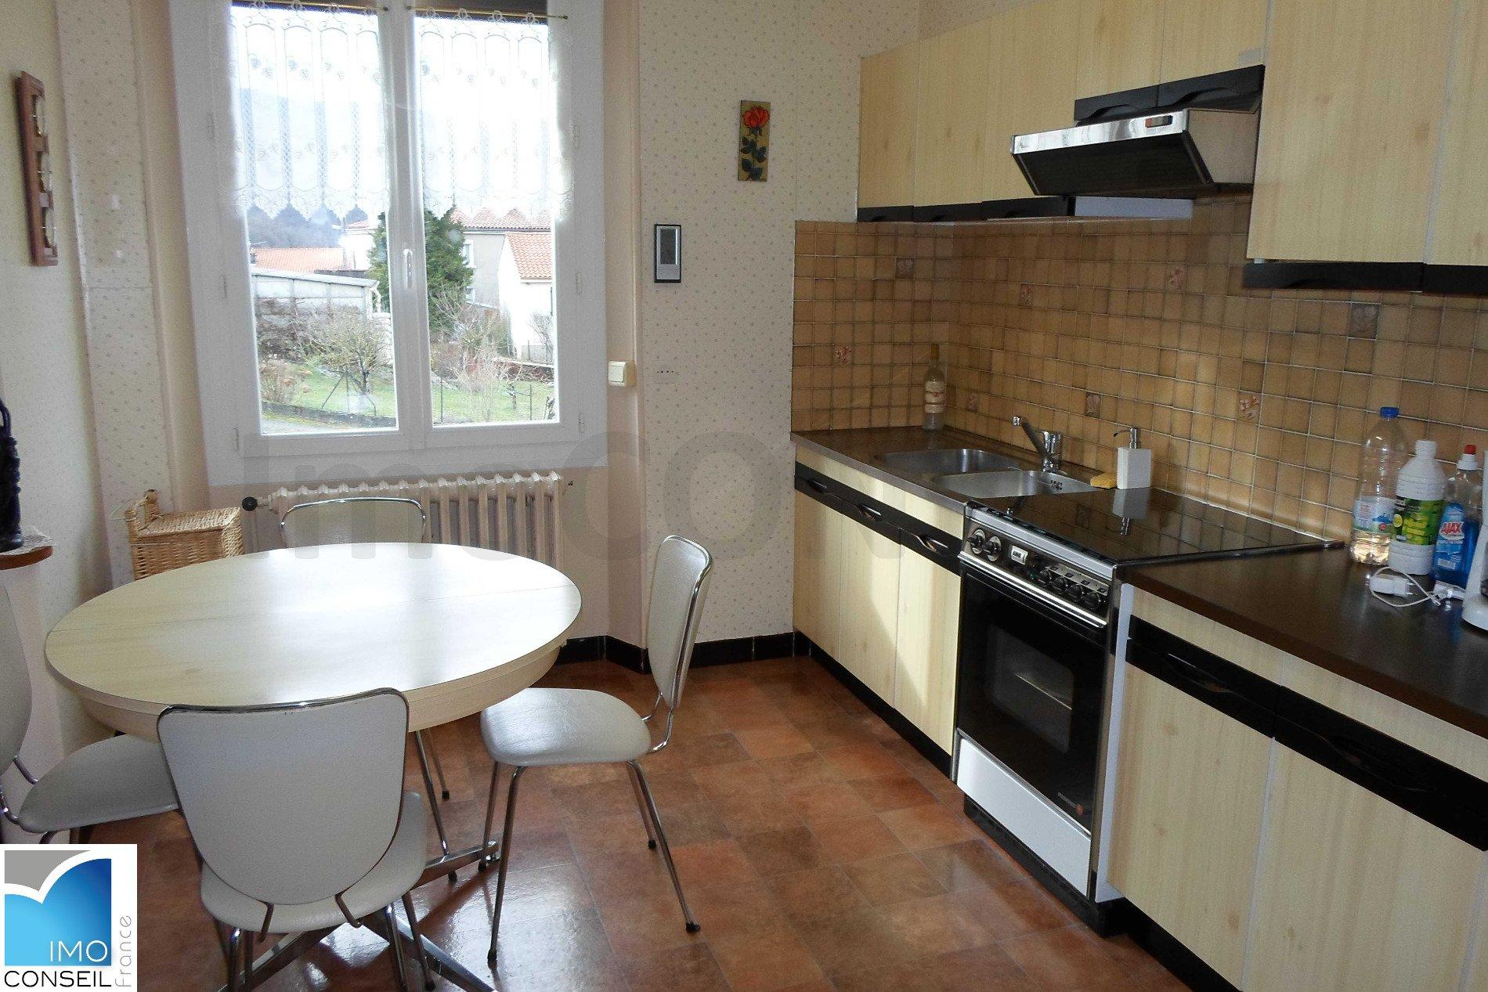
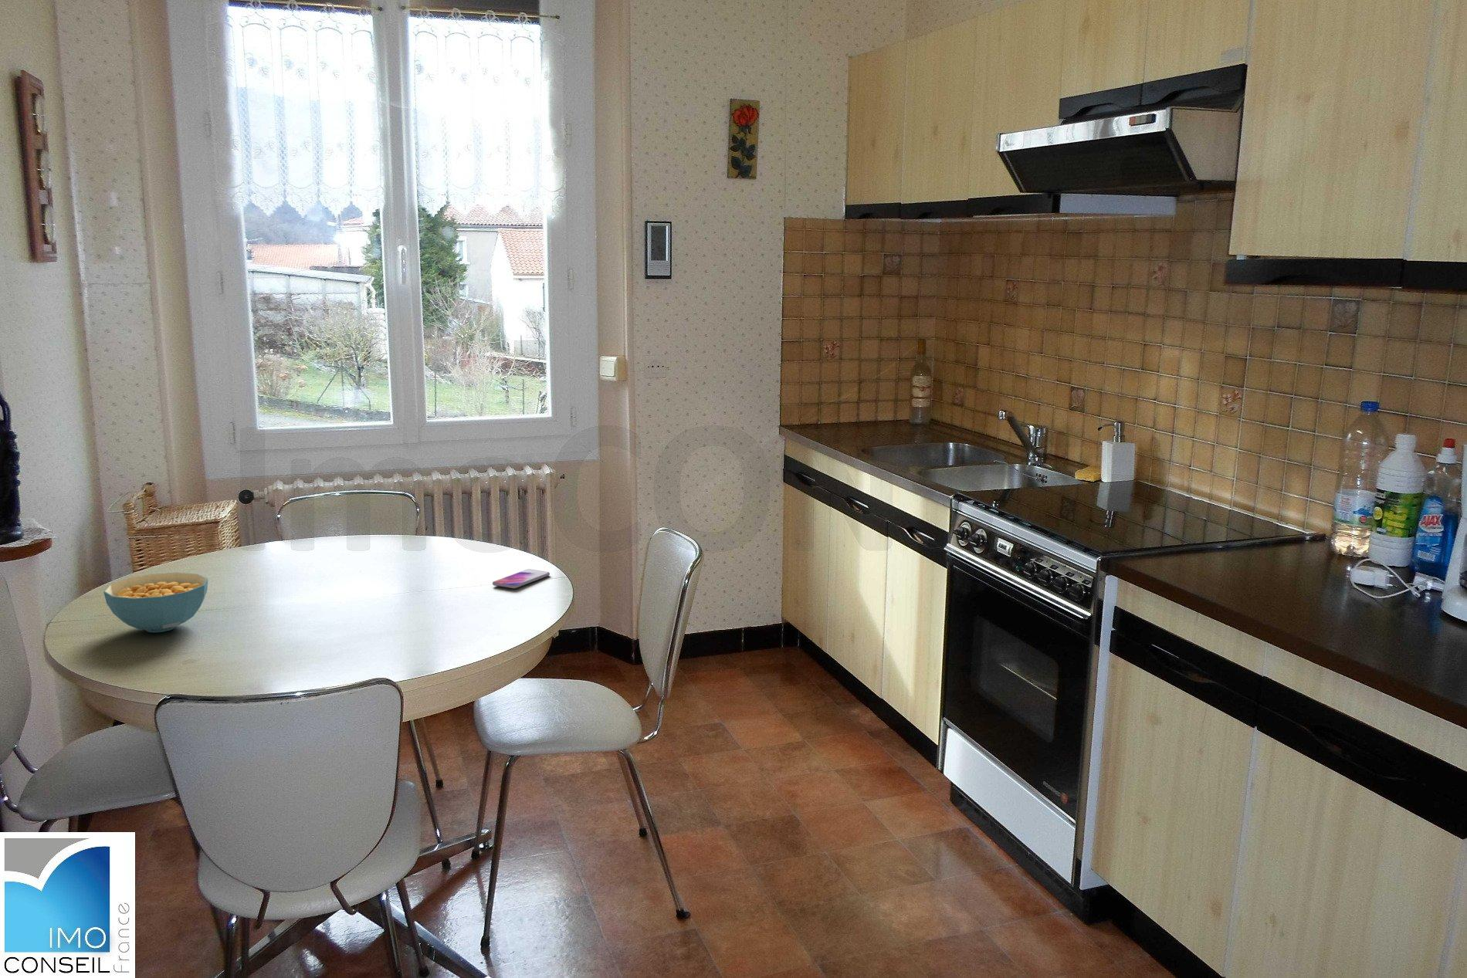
+ smartphone [492,568,550,589]
+ cereal bowl [103,571,208,634]
